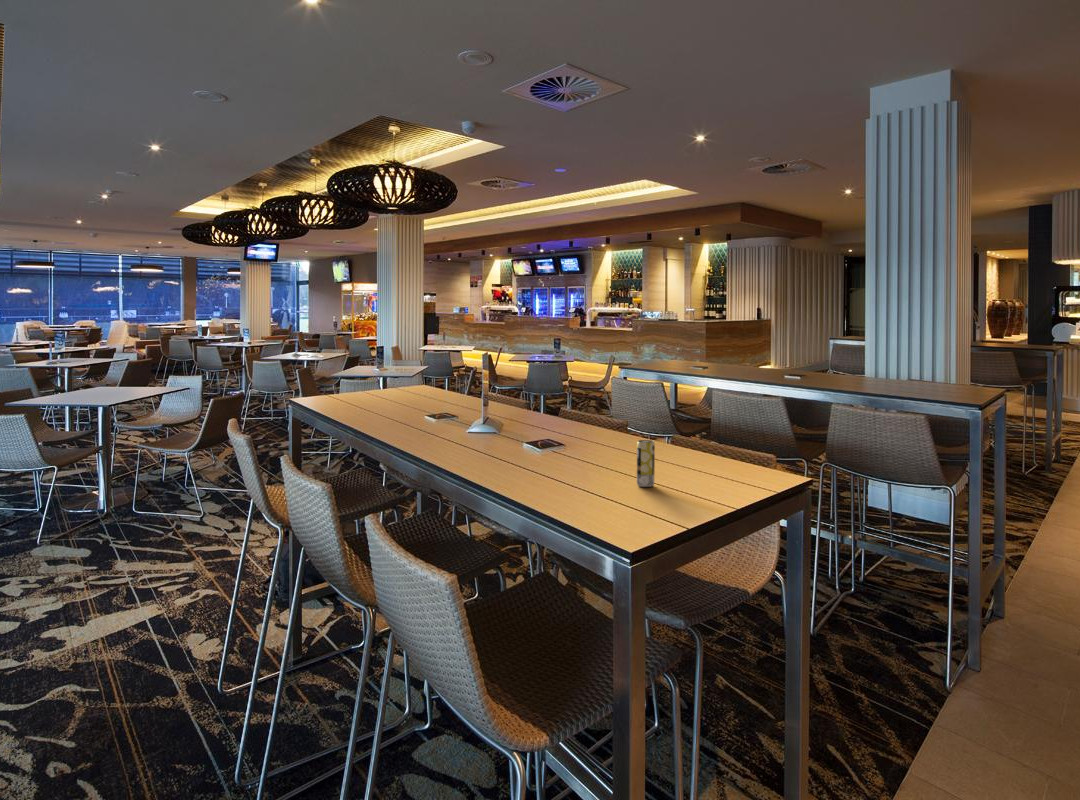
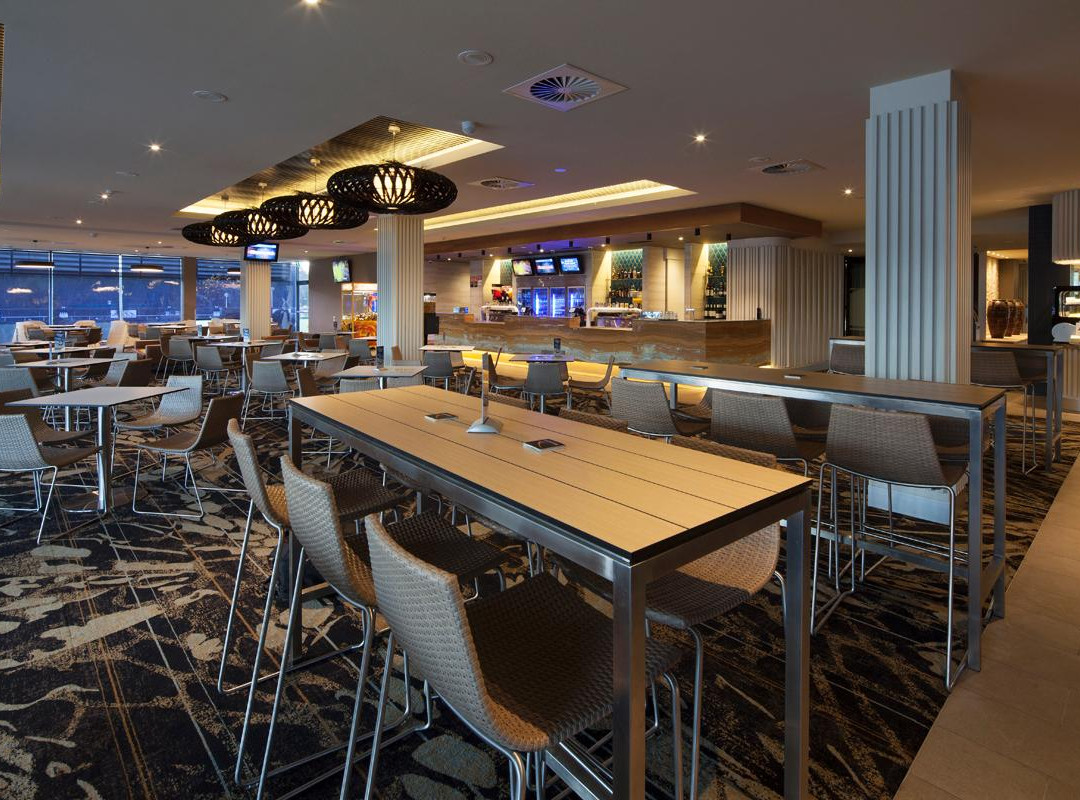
- beverage can [636,439,656,488]
